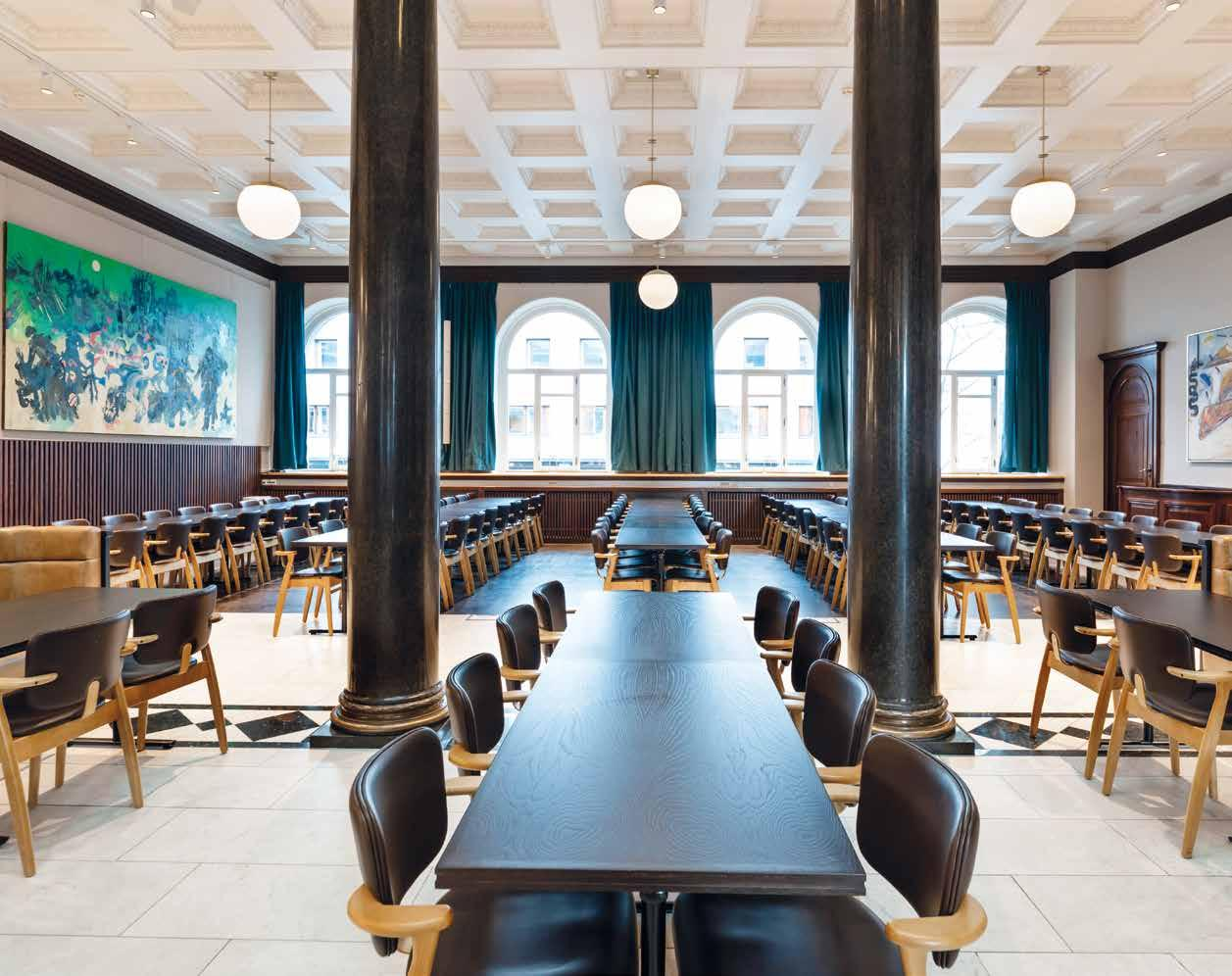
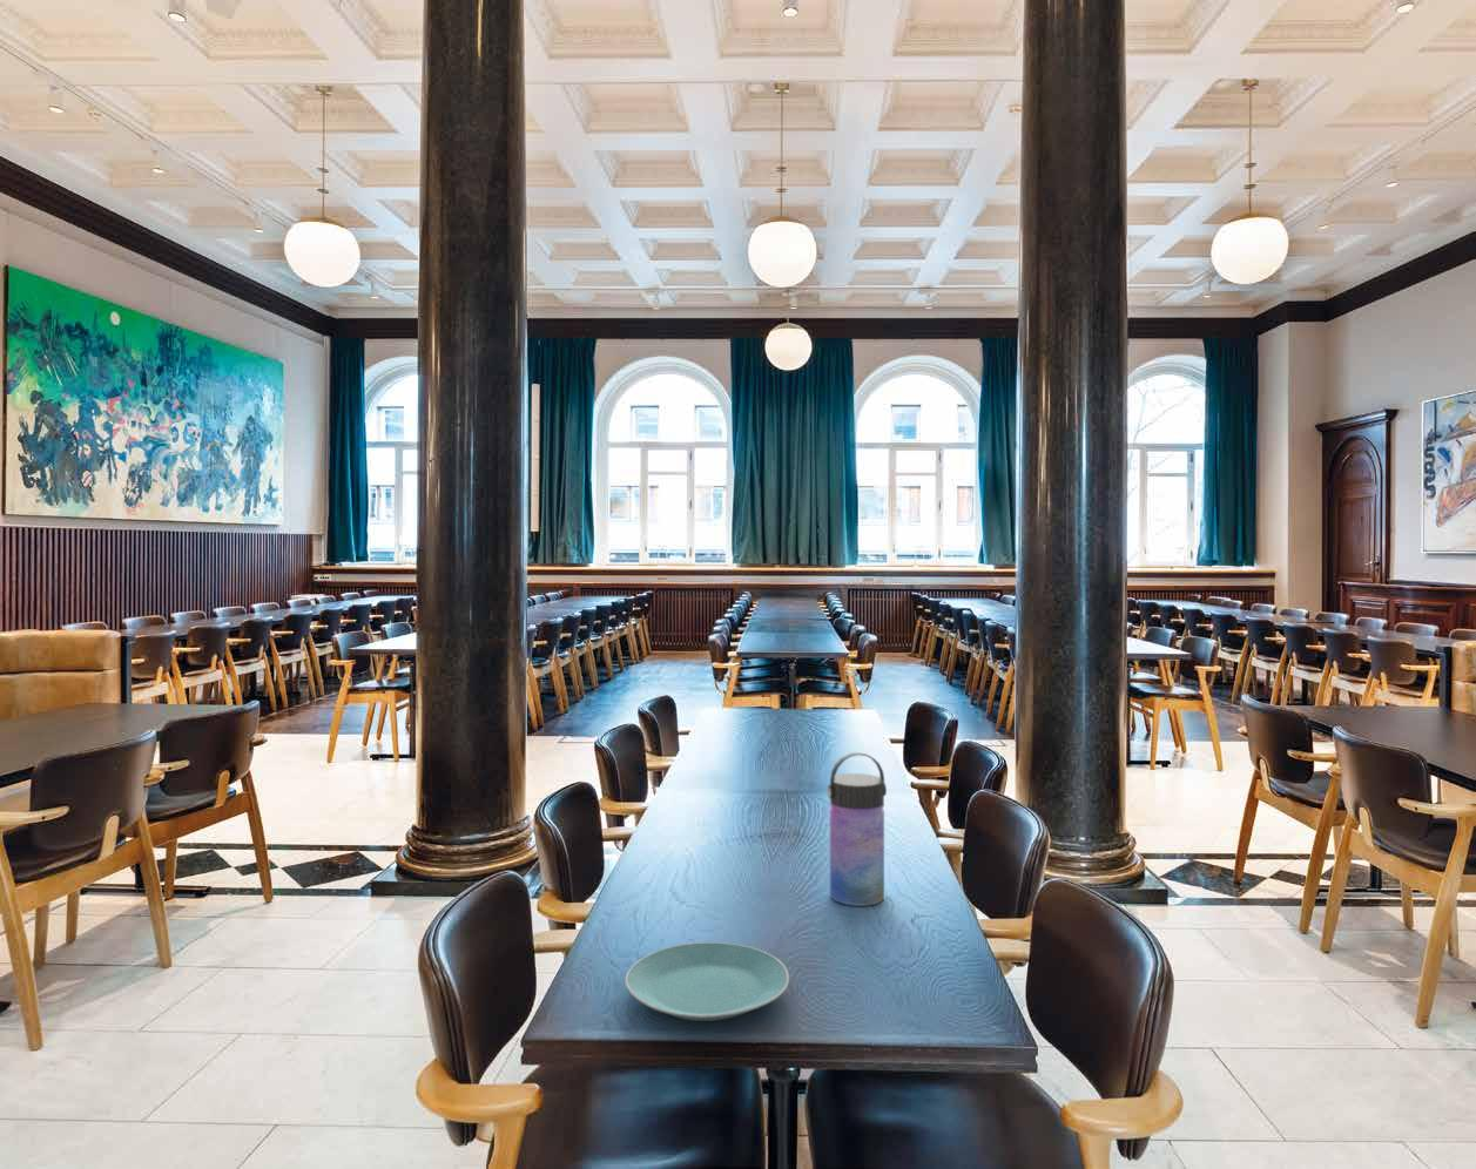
+ water bottle [825,751,888,907]
+ plate [623,941,791,1023]
